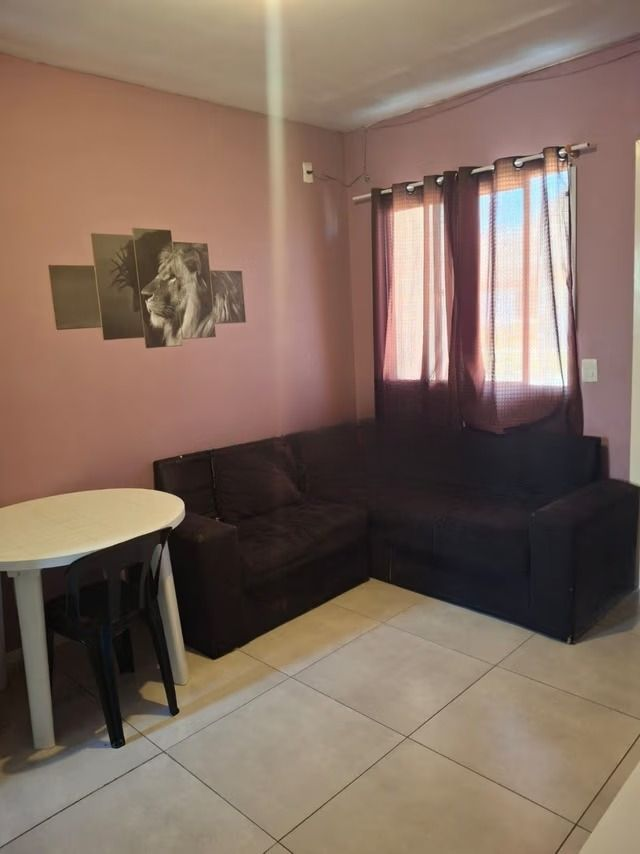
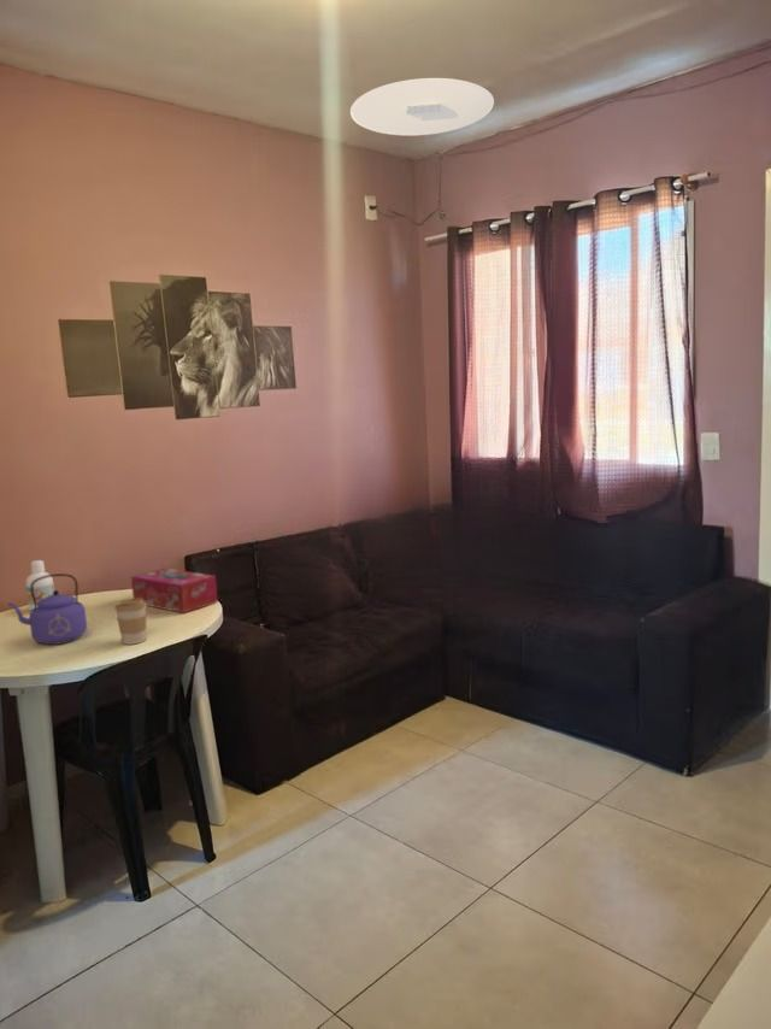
+ bottle [24,559,55,611]
+ ceiling light [349,77,495,137]
+ kettle [6,572,88,646]
+ tissue box [130,568,219,615]
+ coffee cup [113,599,148,646]
